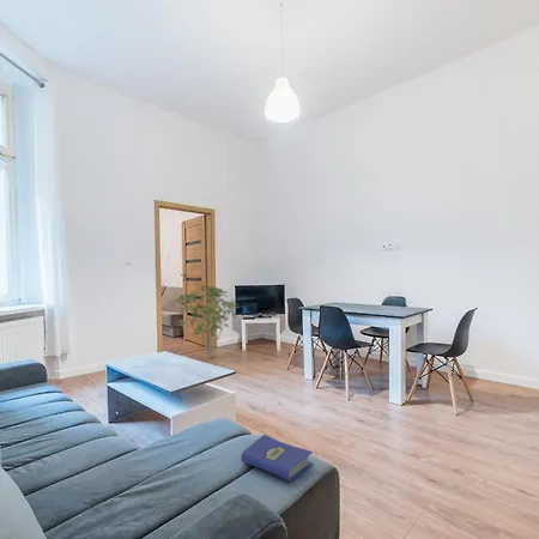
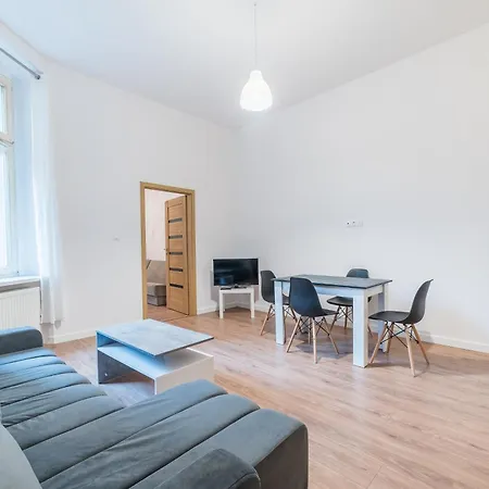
- hardcover book [241,434,314,483]
- shrub [170,284,240,359]
